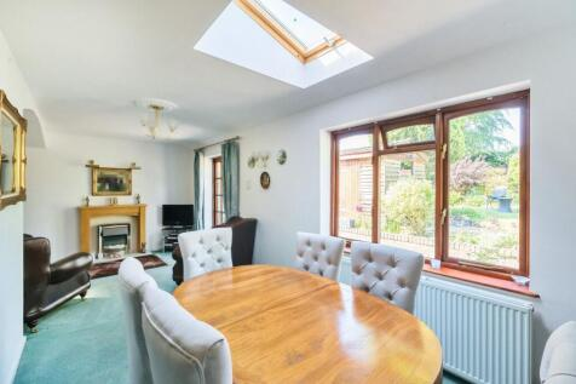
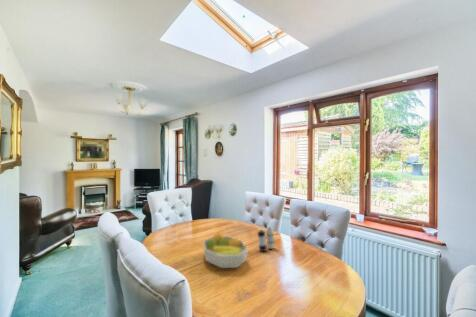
+ candle [257,227,276,258]
+ fruit bowl [202,232,249,269]
